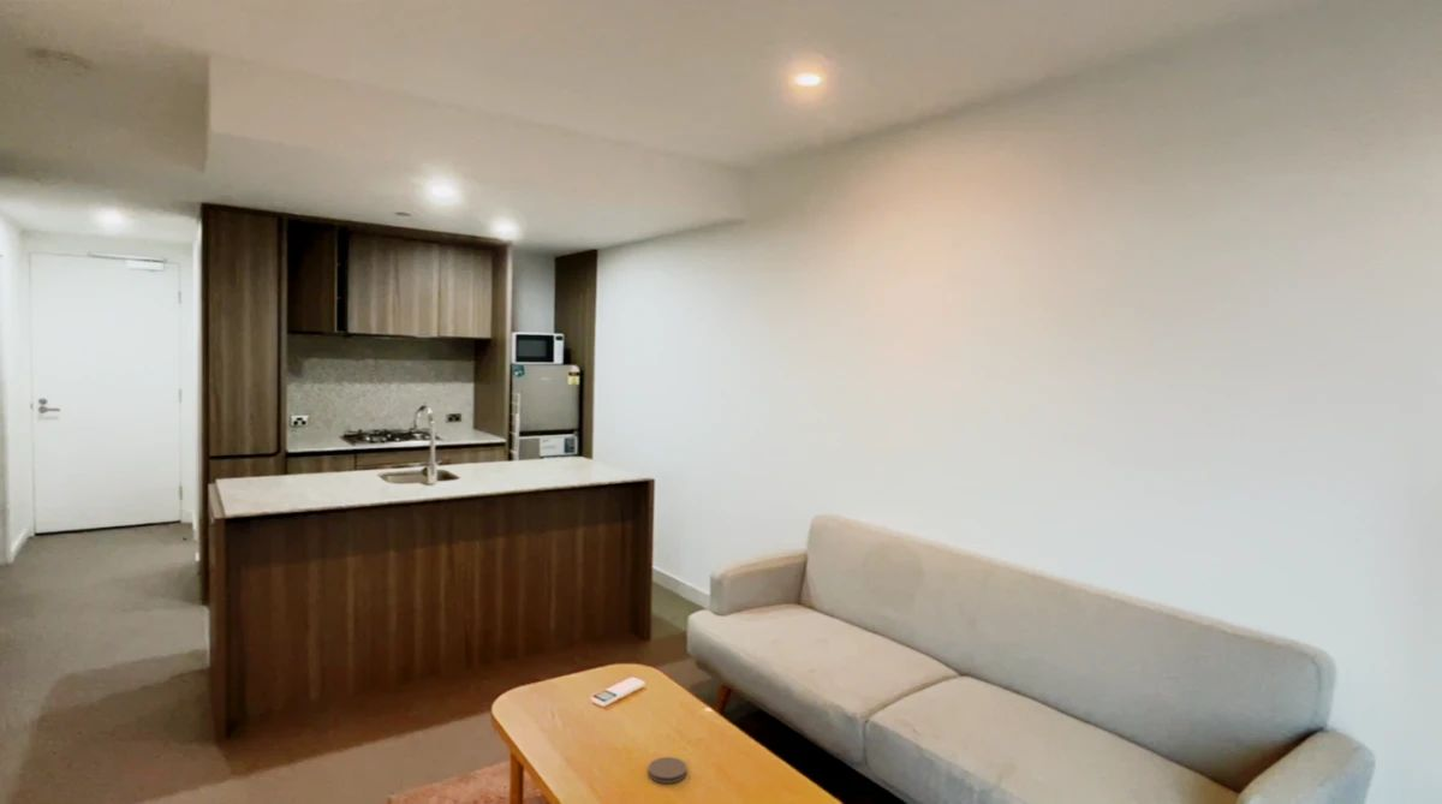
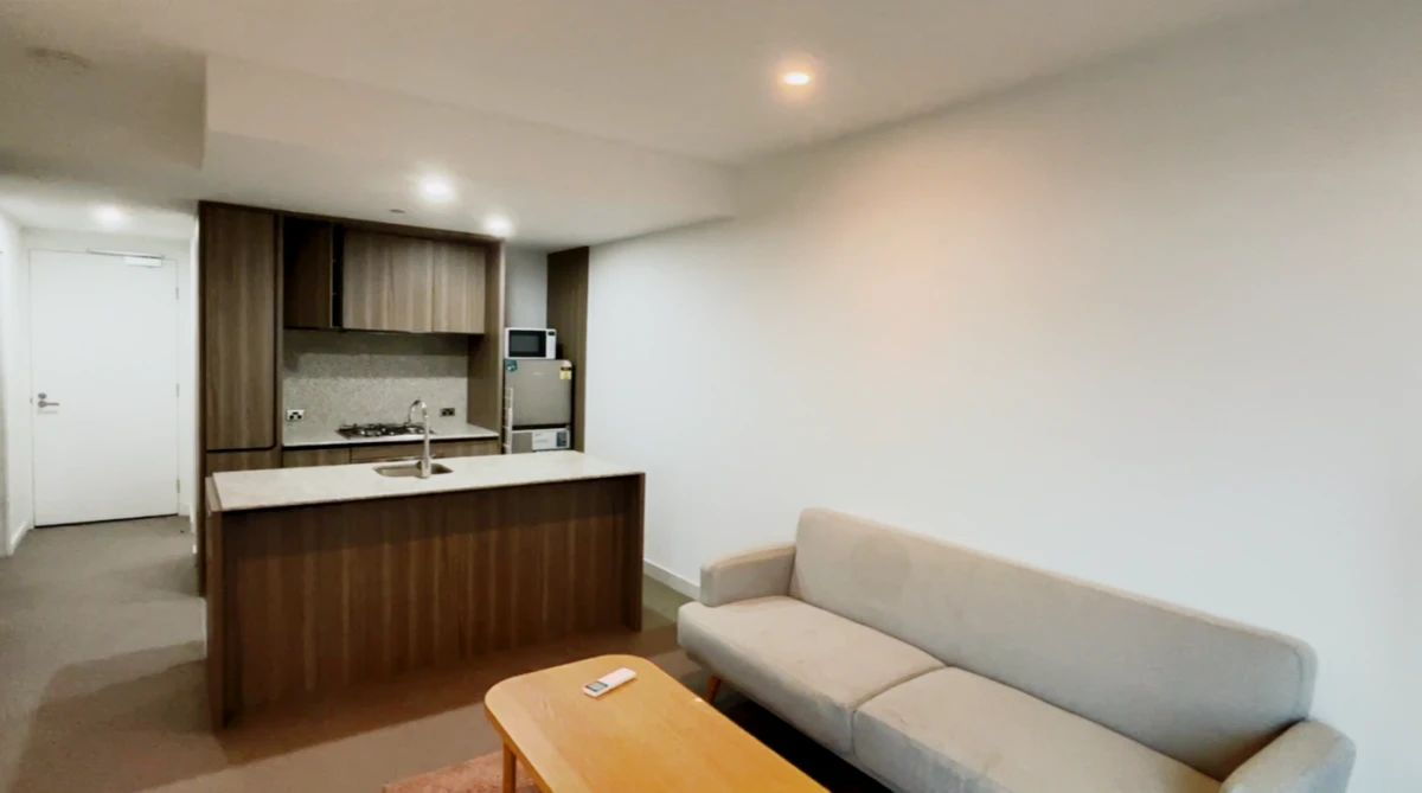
- coaster [648,756,687,785]
